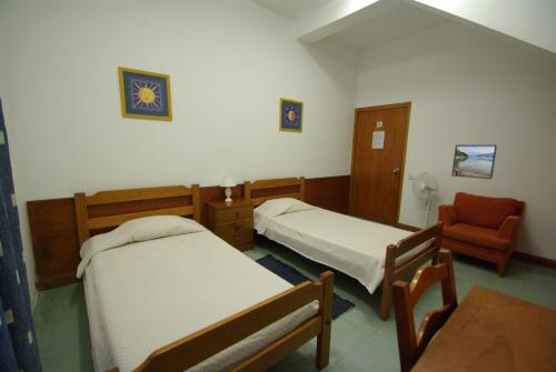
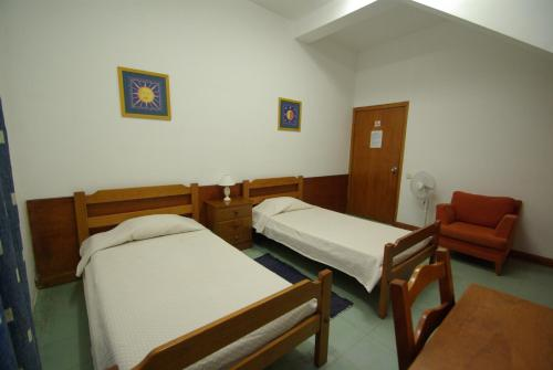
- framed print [450,144,498,180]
